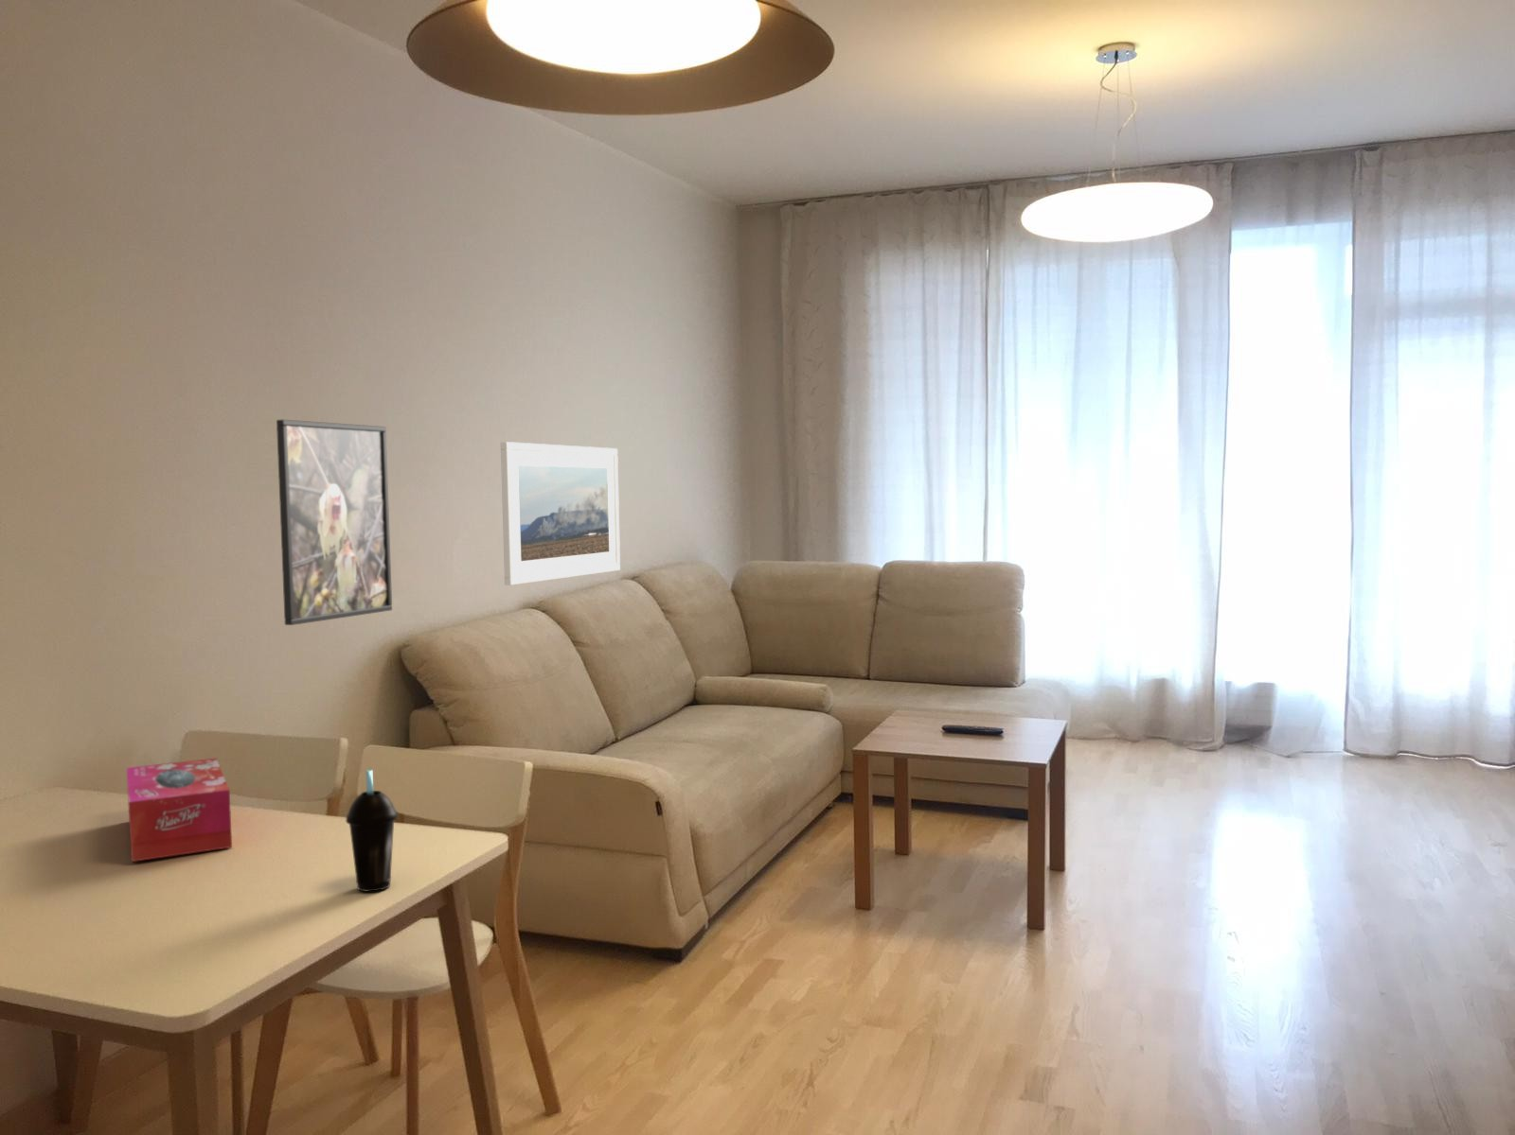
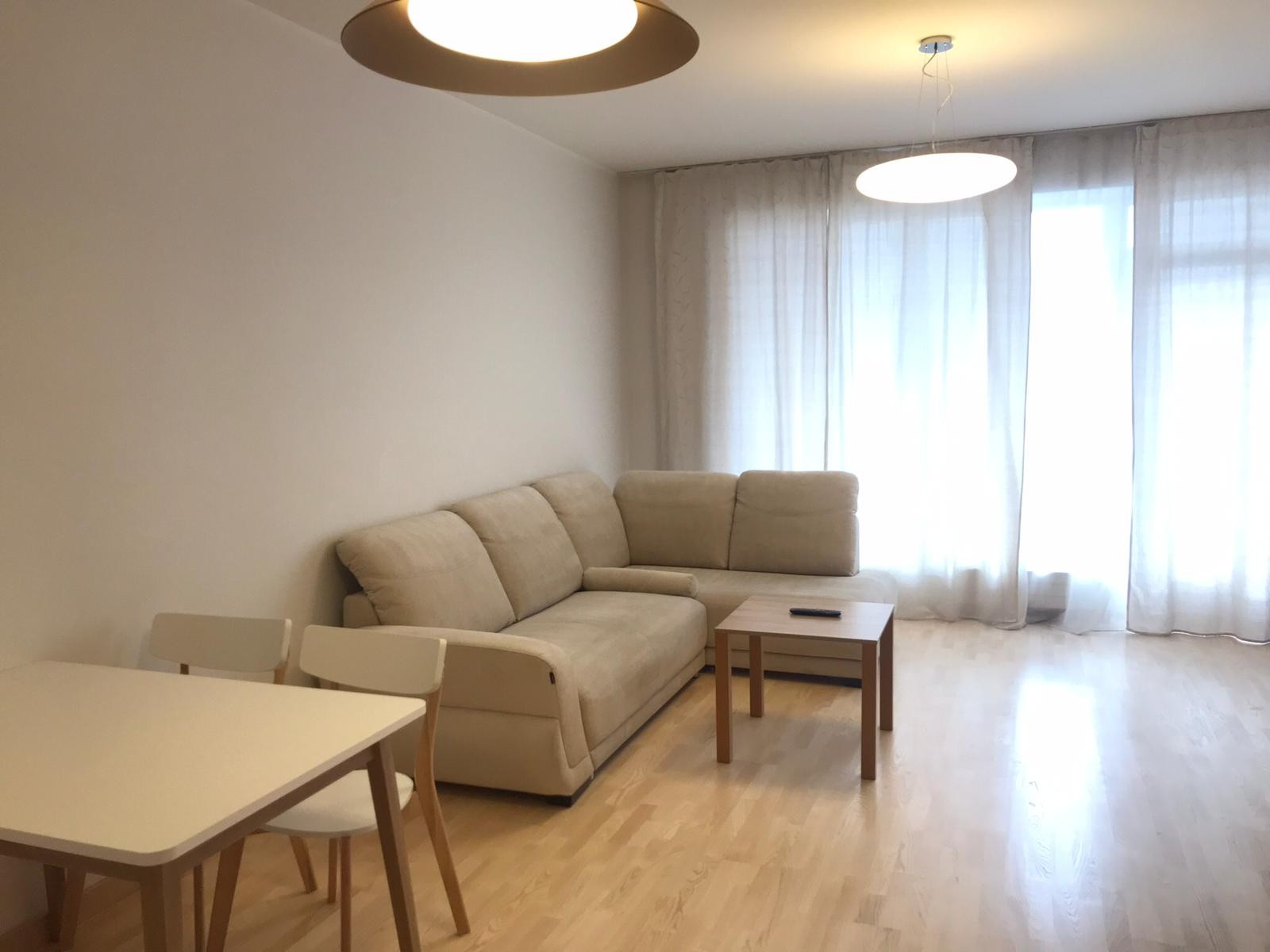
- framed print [500,441,622,587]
- tissue box [126,757,233,863]
- cup [345,769,398,893]
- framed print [276,418,392,626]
